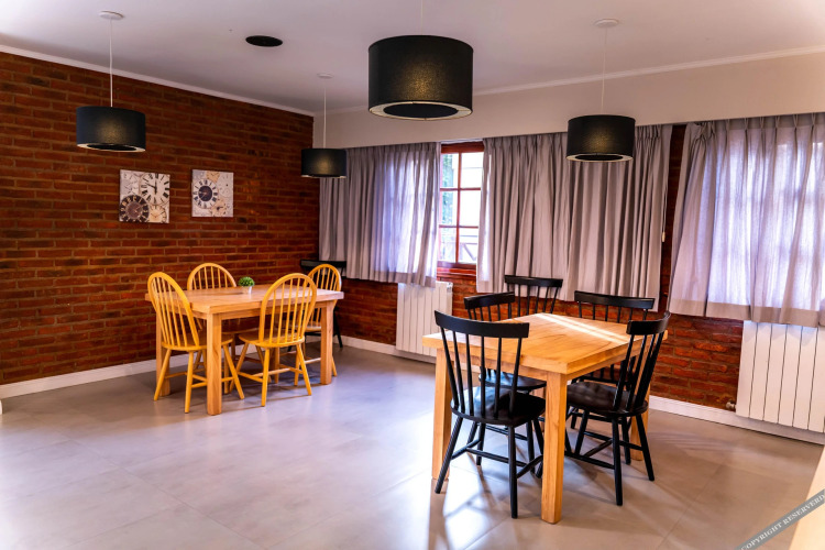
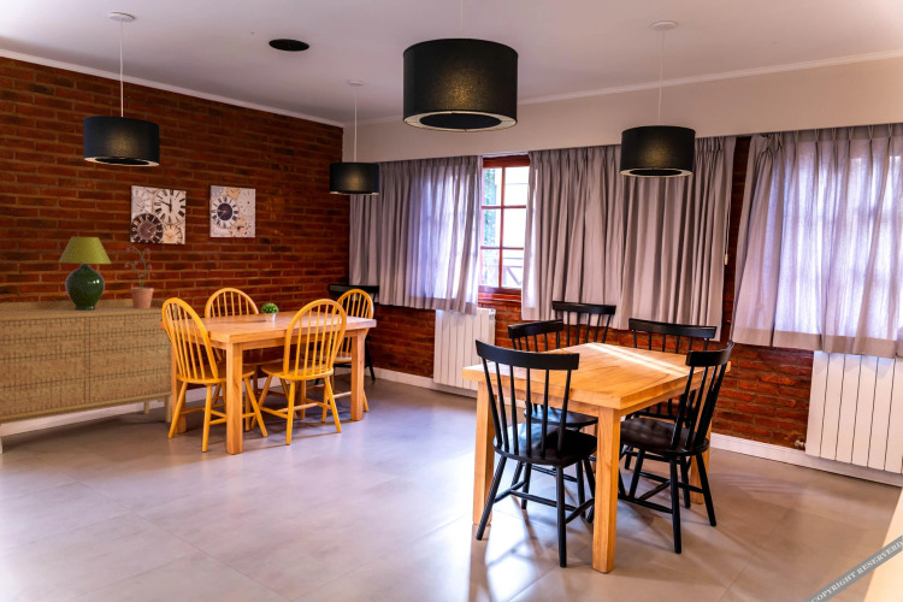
+ sideboard [0,297,178,427]
+ potted plant [124,244,157,308]
+ table lamp [57,235,112,311]
